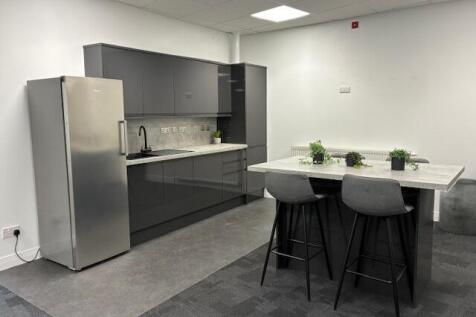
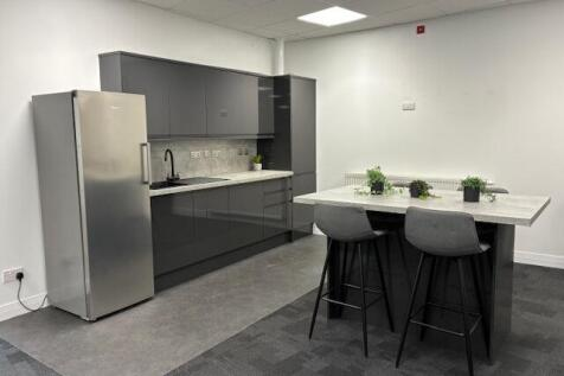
- trash can [437,177,476,236]
